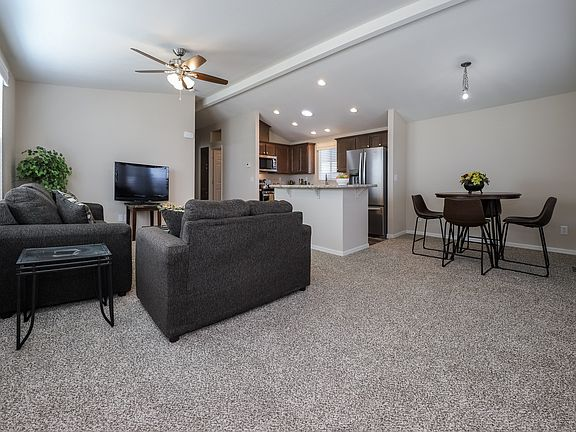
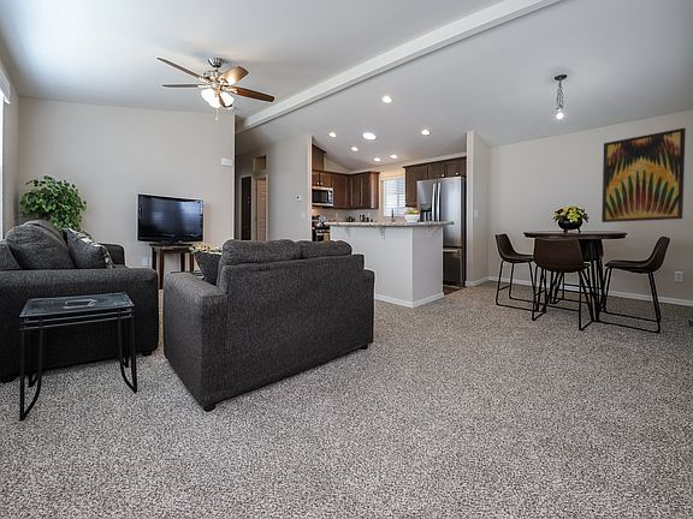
+ wall art [600,127,687,223]
